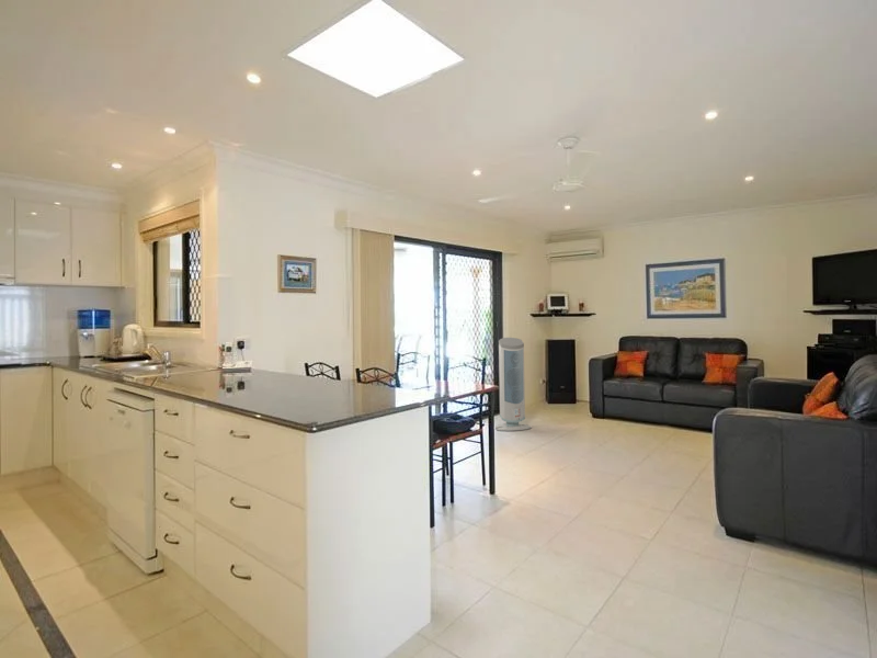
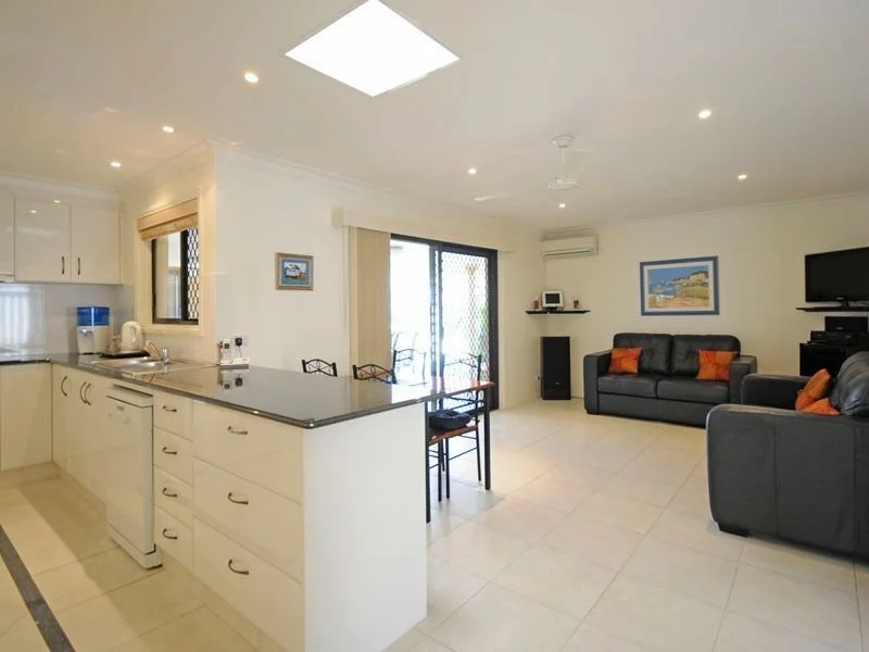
- air purifier [494,337,533,432]
